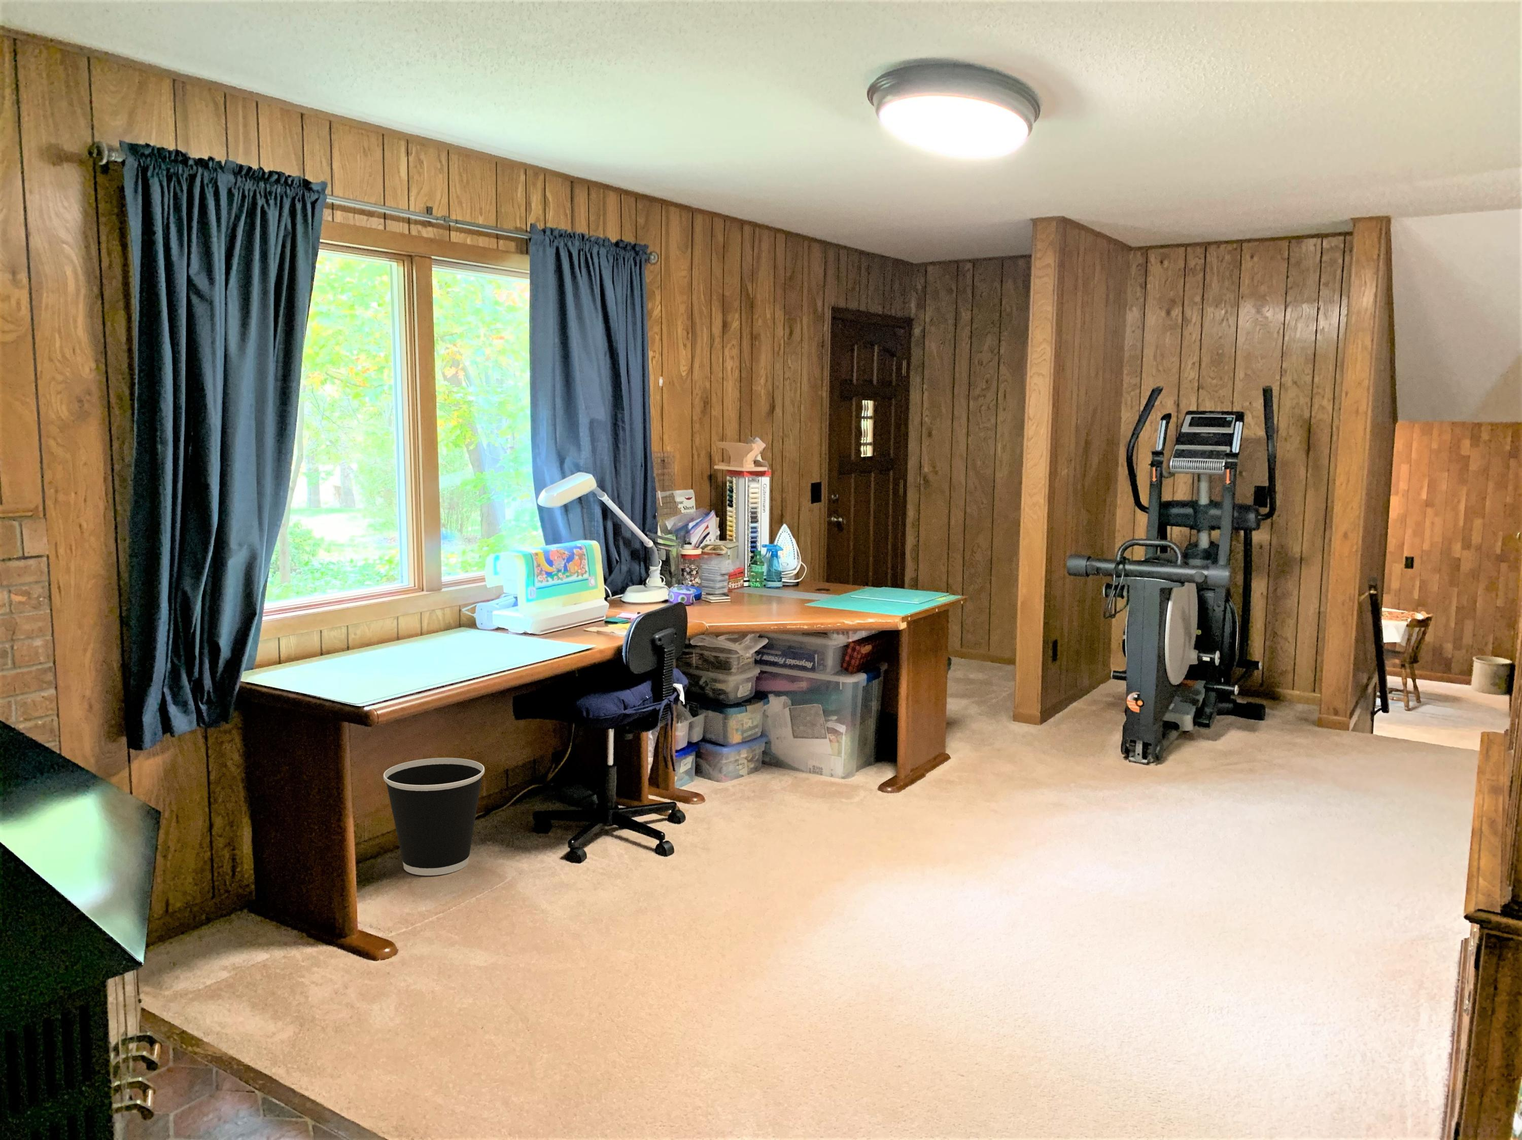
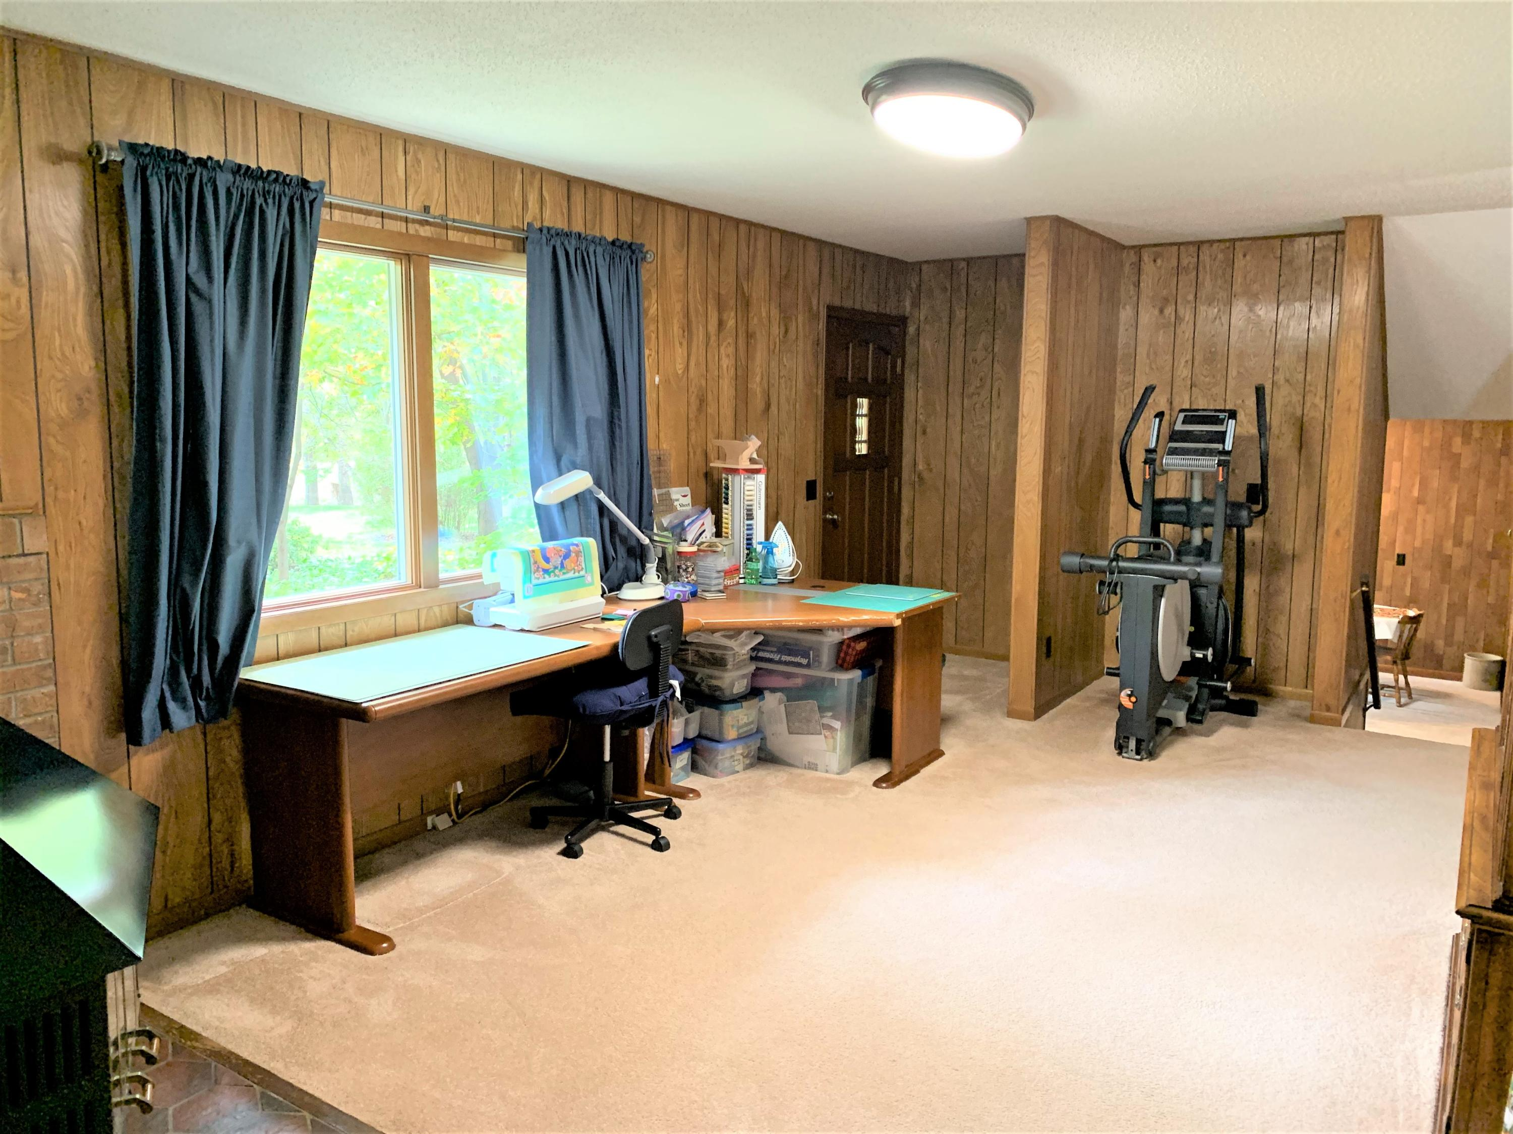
- wastebasket [383,758,485,877]
